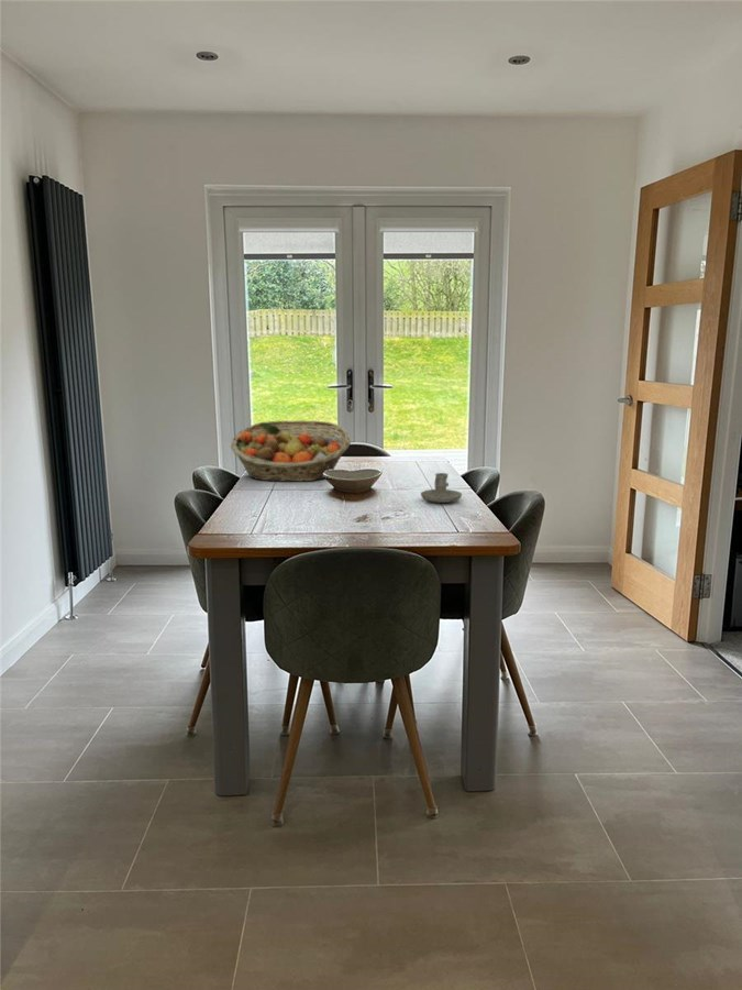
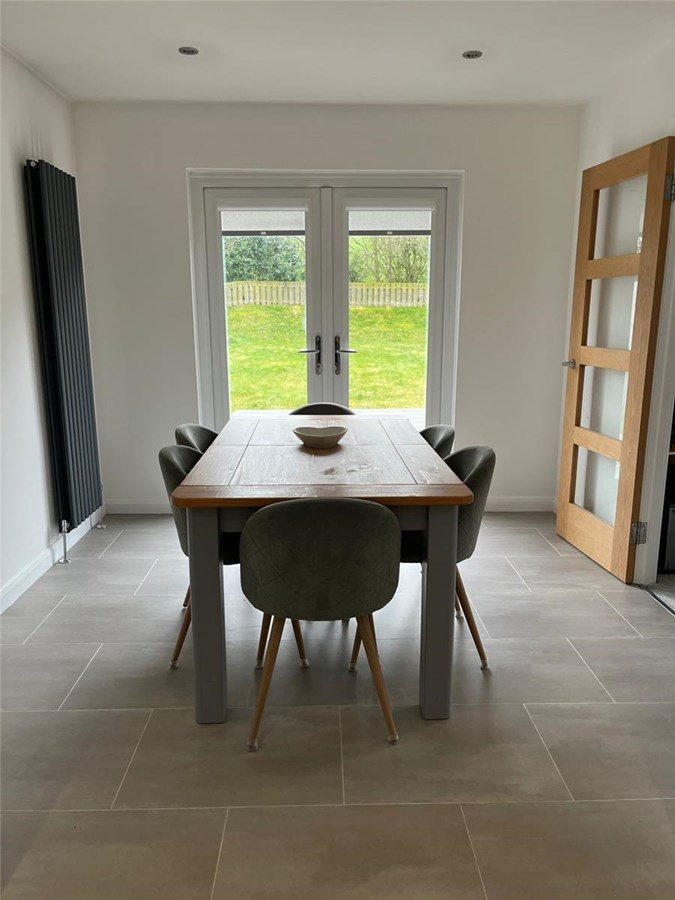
- candle holder [420,472,463,504]
- fruit basket [230,419,352,483]
